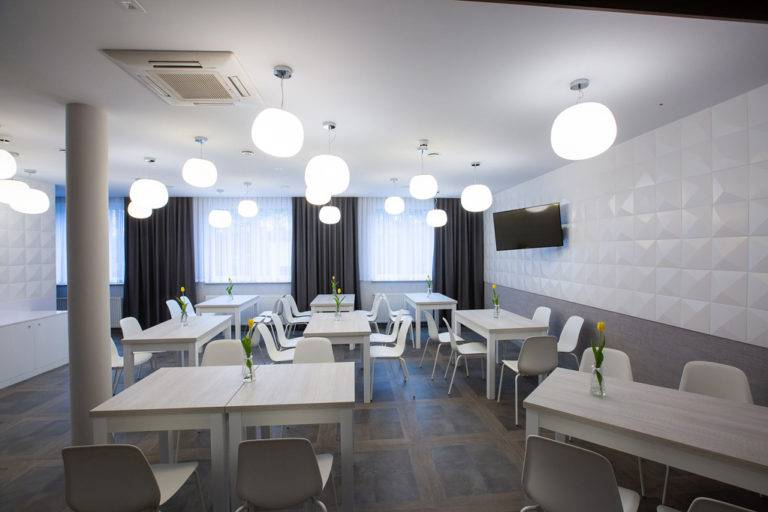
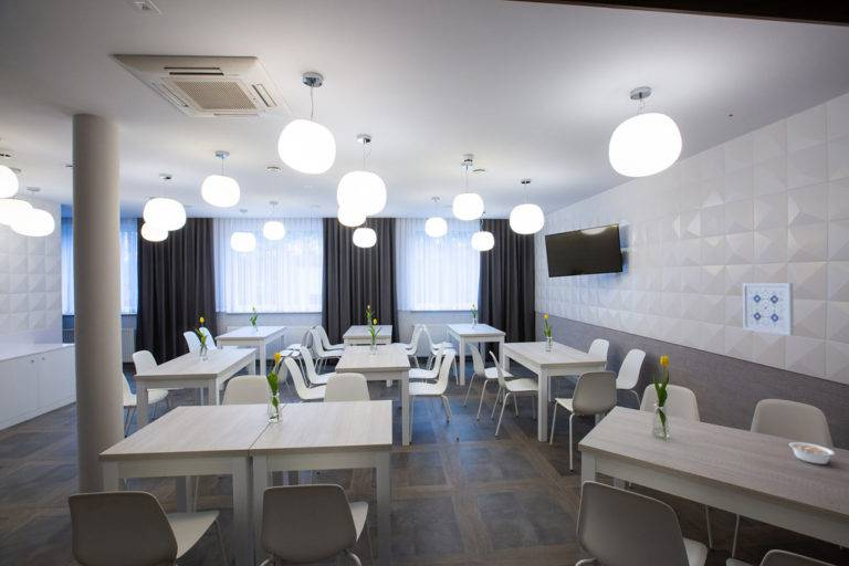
+ legume [788,441,841,465]
+ wall art [742,282,795,336]
